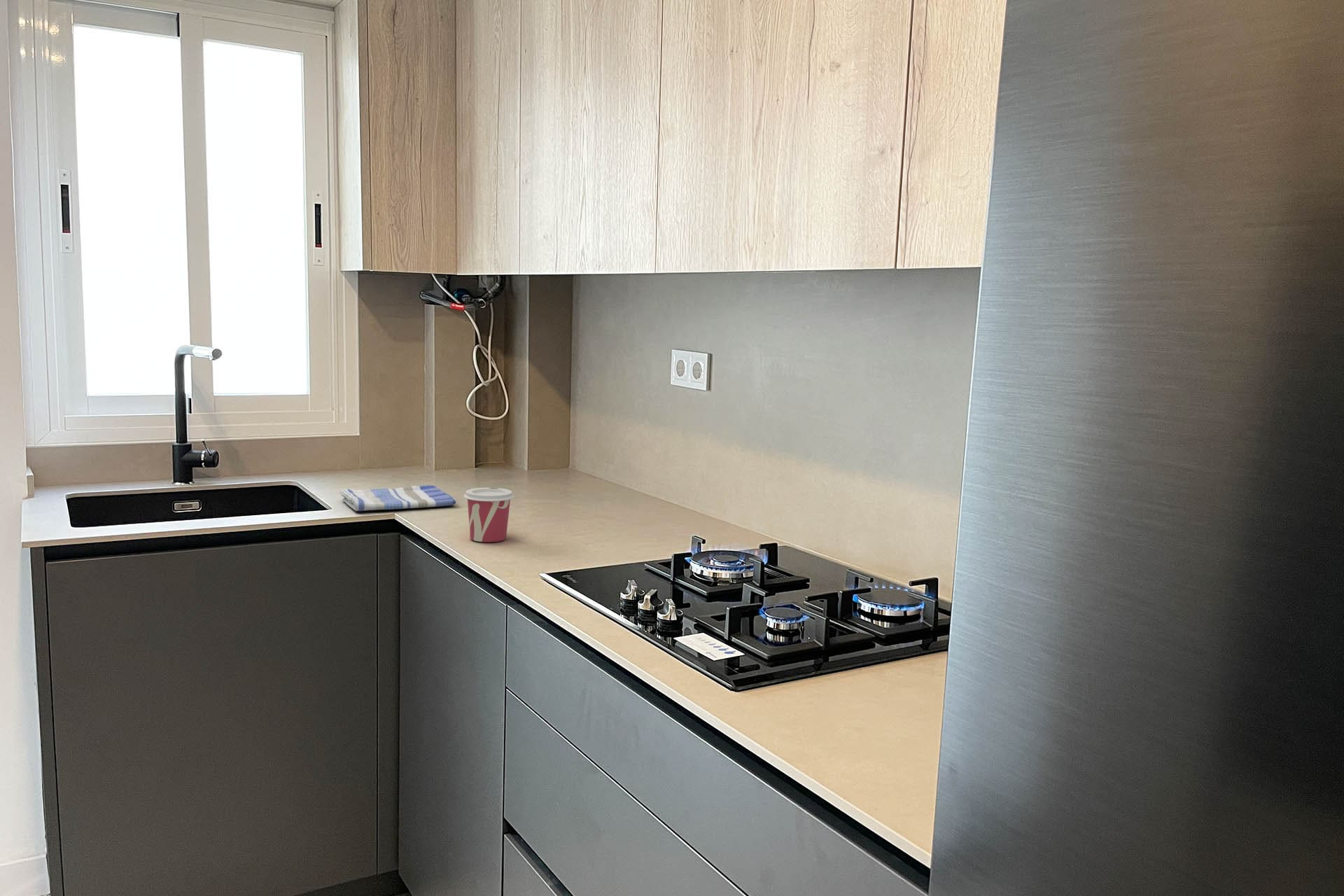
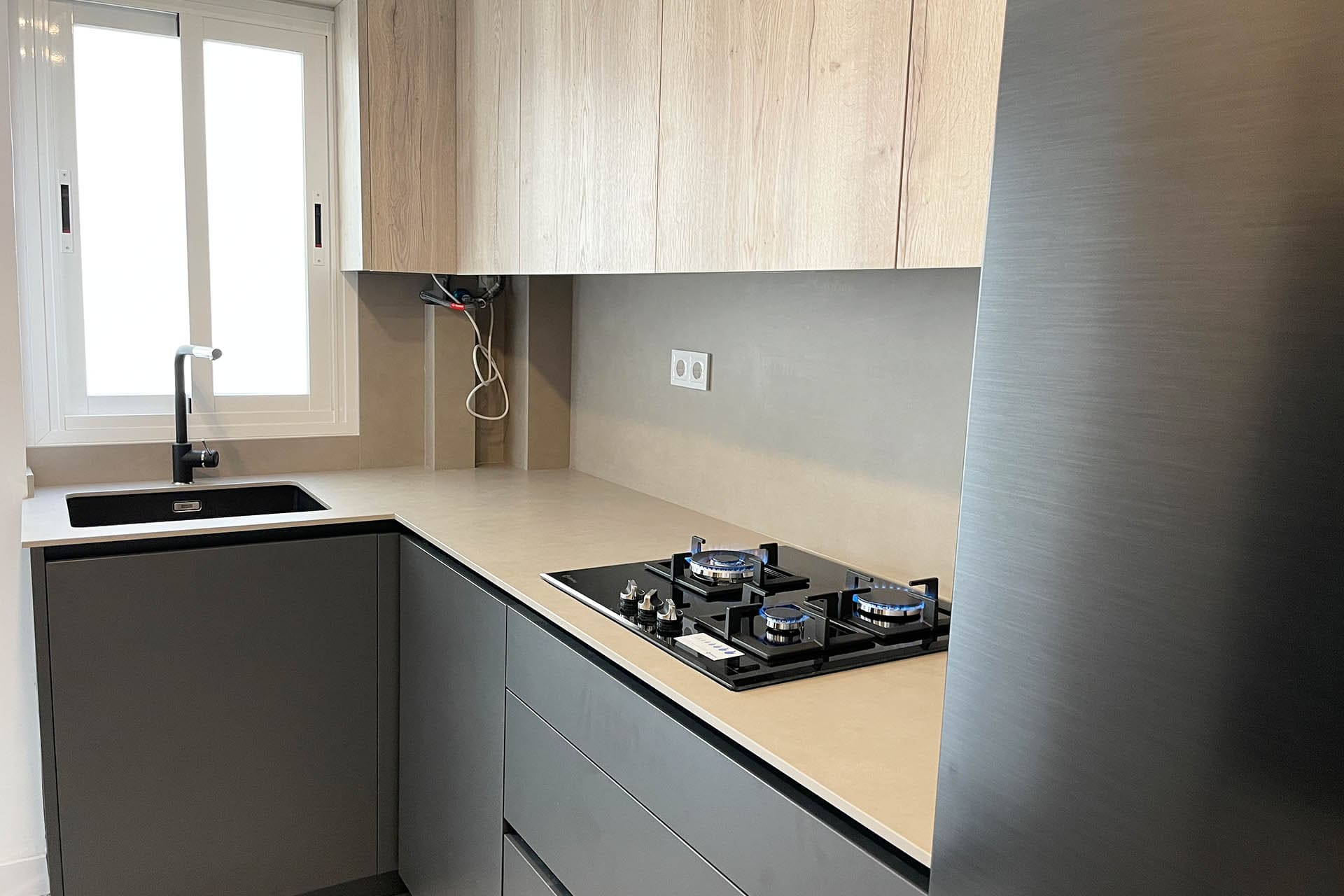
- dish towel [339,484,456,512]
- cup [463,487,514,542]
